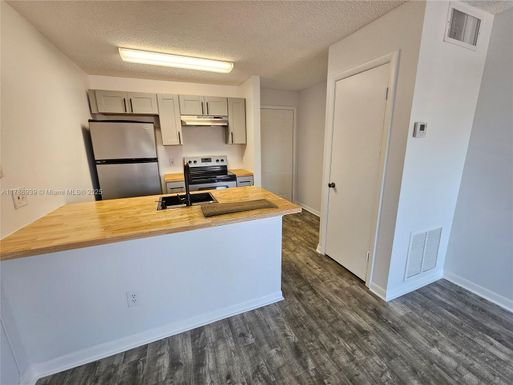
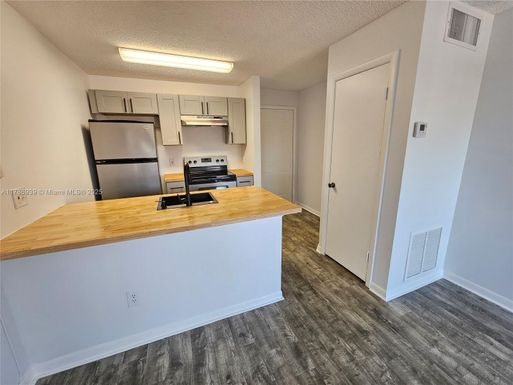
- cutting board [200,198,279,217]
